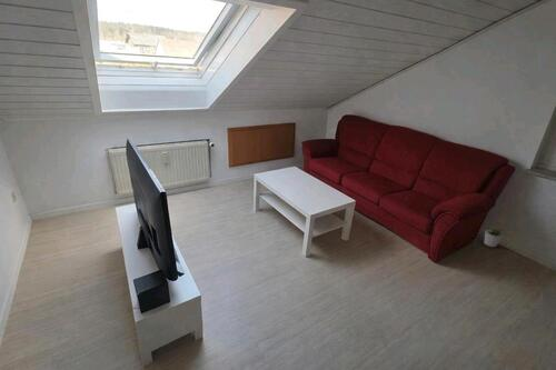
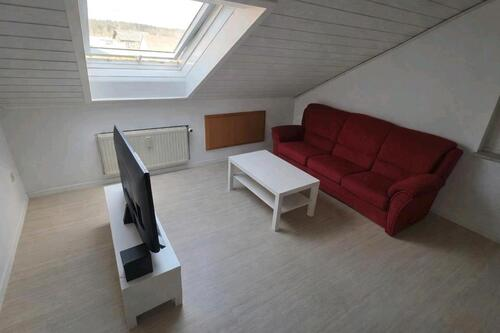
- potted plant [483,226,504,248]
